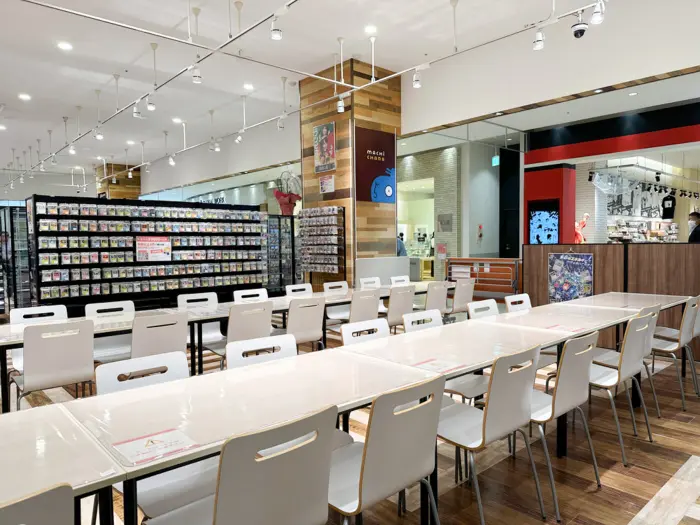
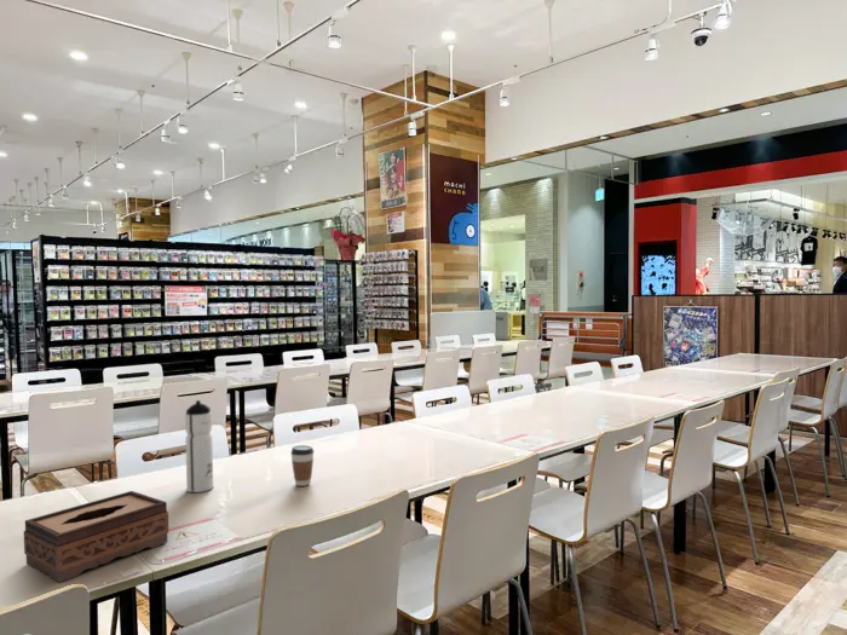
+ tissue box [23,490,169,583]
+ water bottle [184,399,214,493]
+ coffee cup [289,444,315,487]
